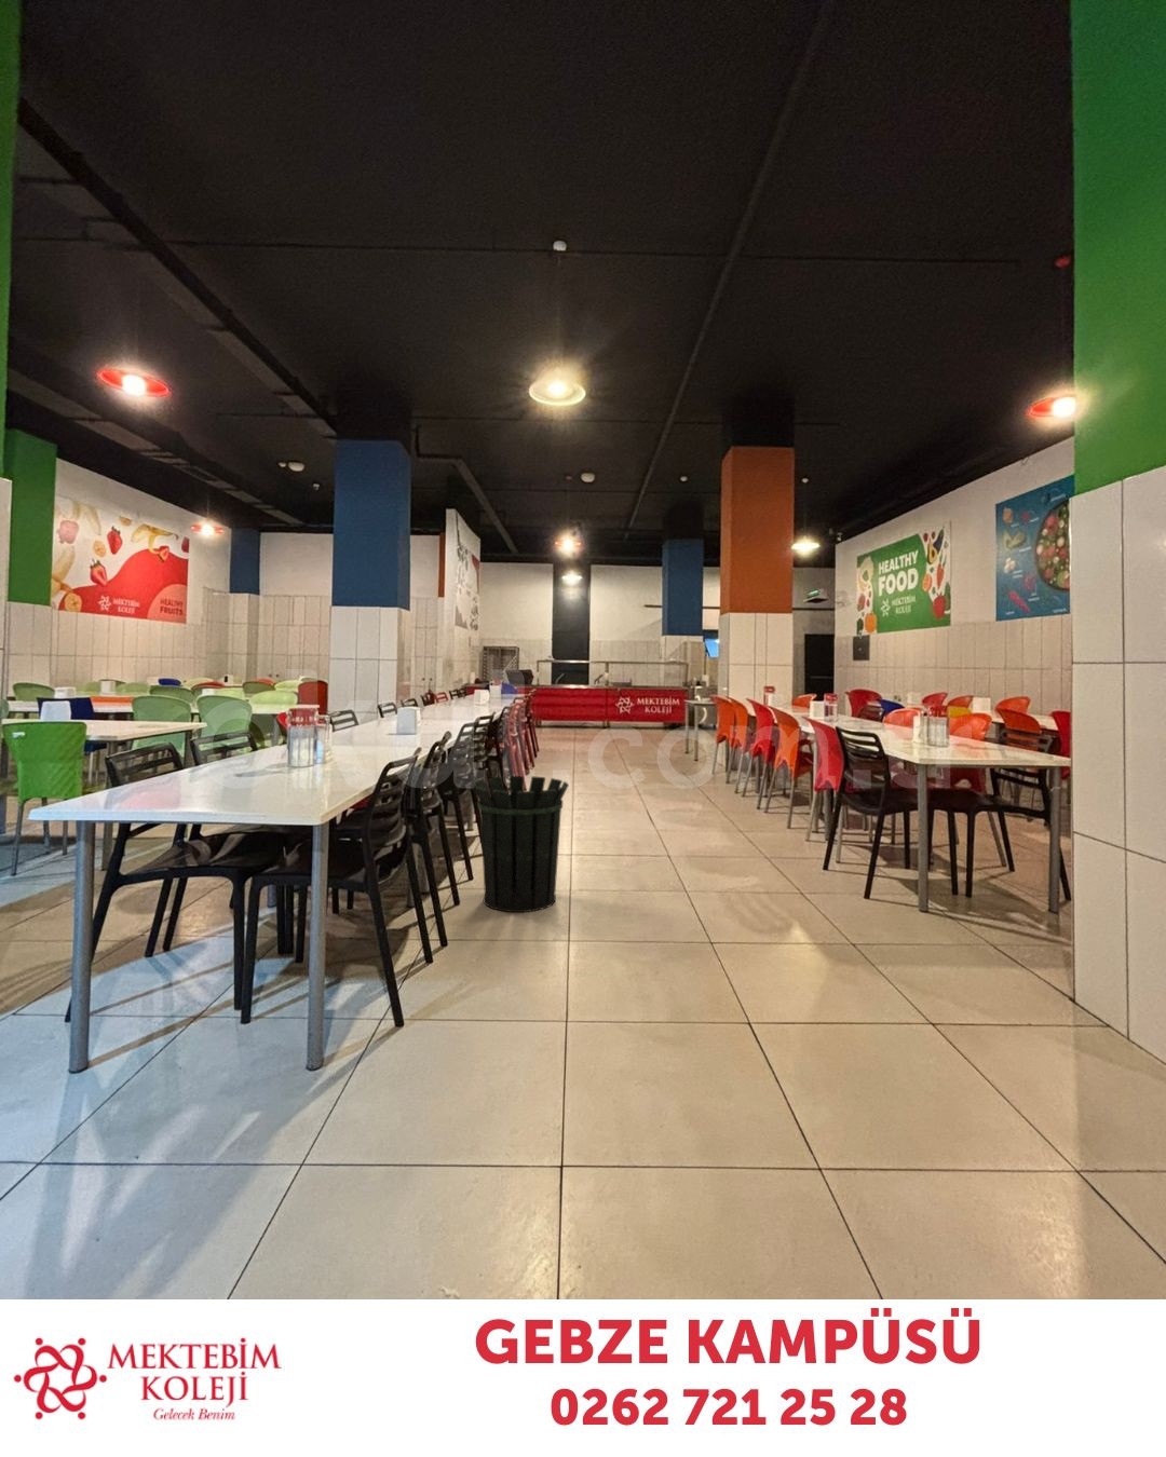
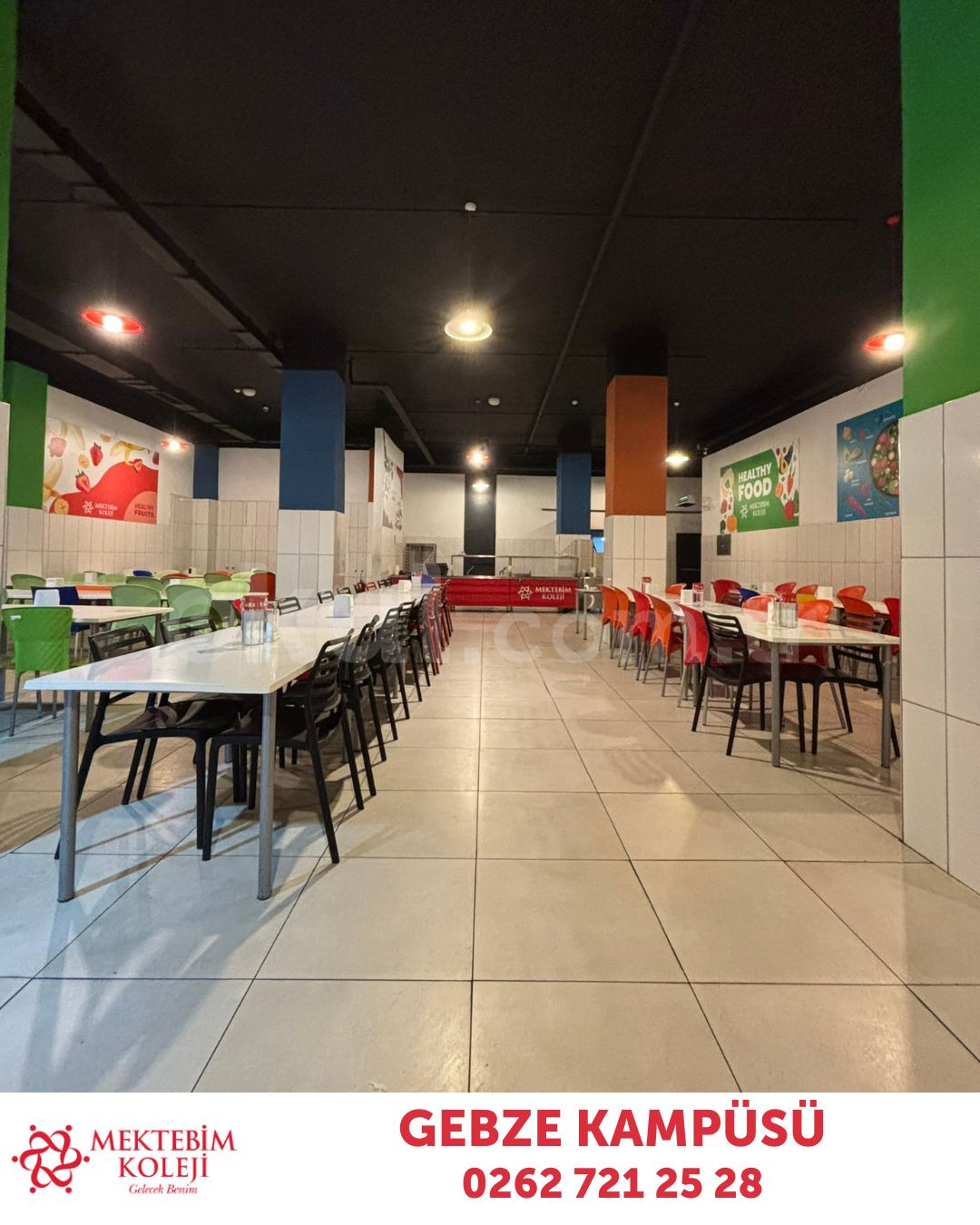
- waste bin [471,775,570,913]
